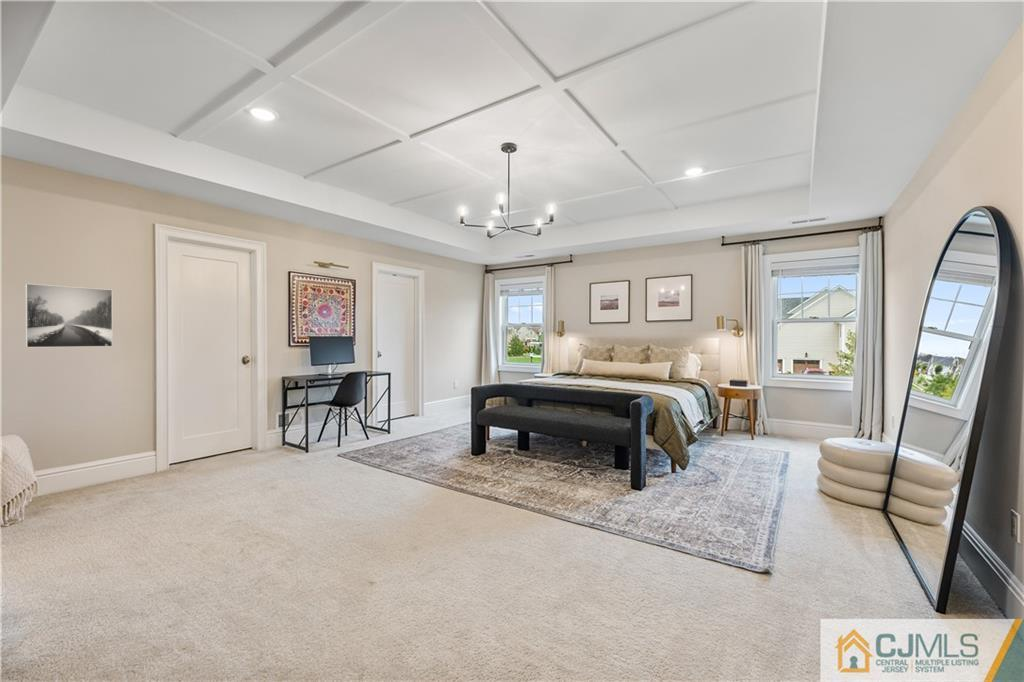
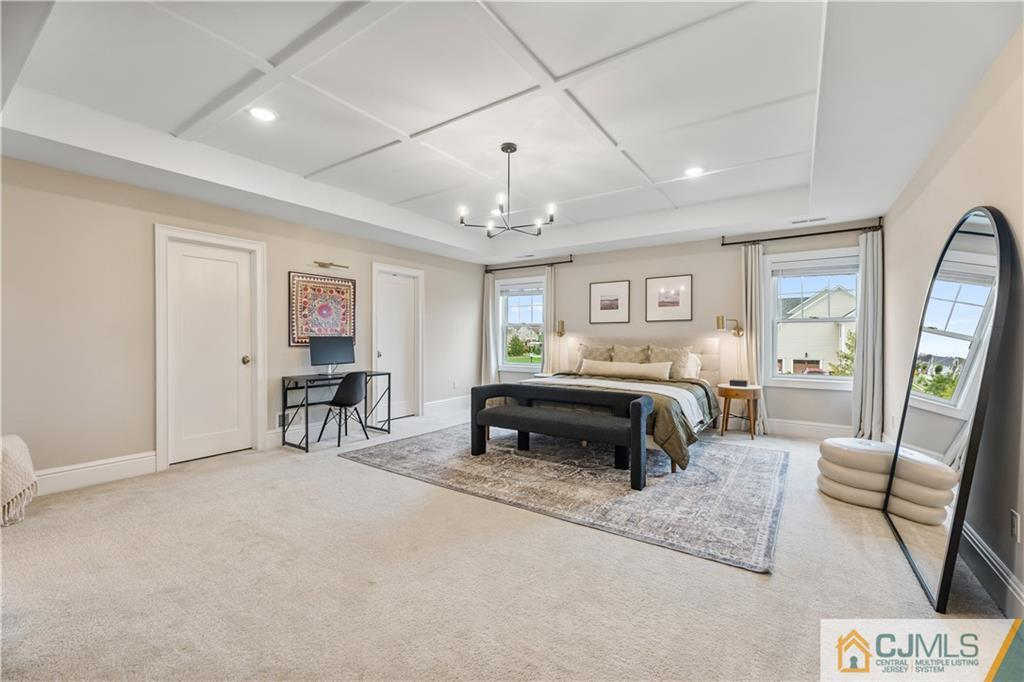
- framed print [24,283,114,349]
